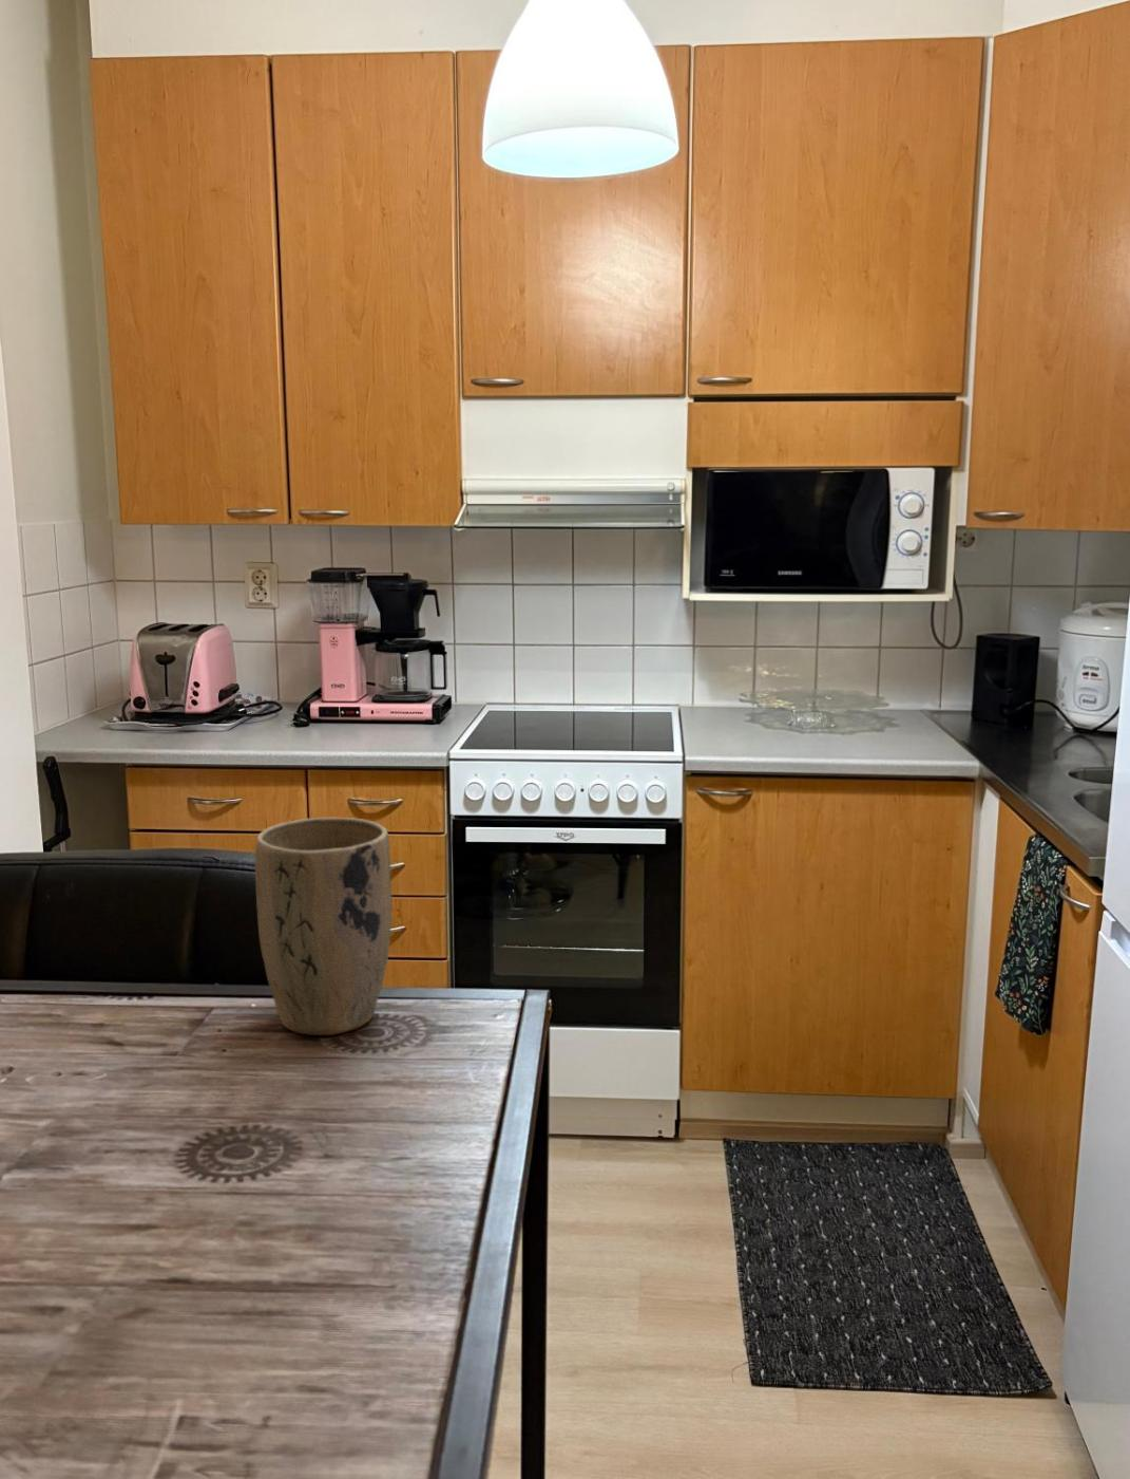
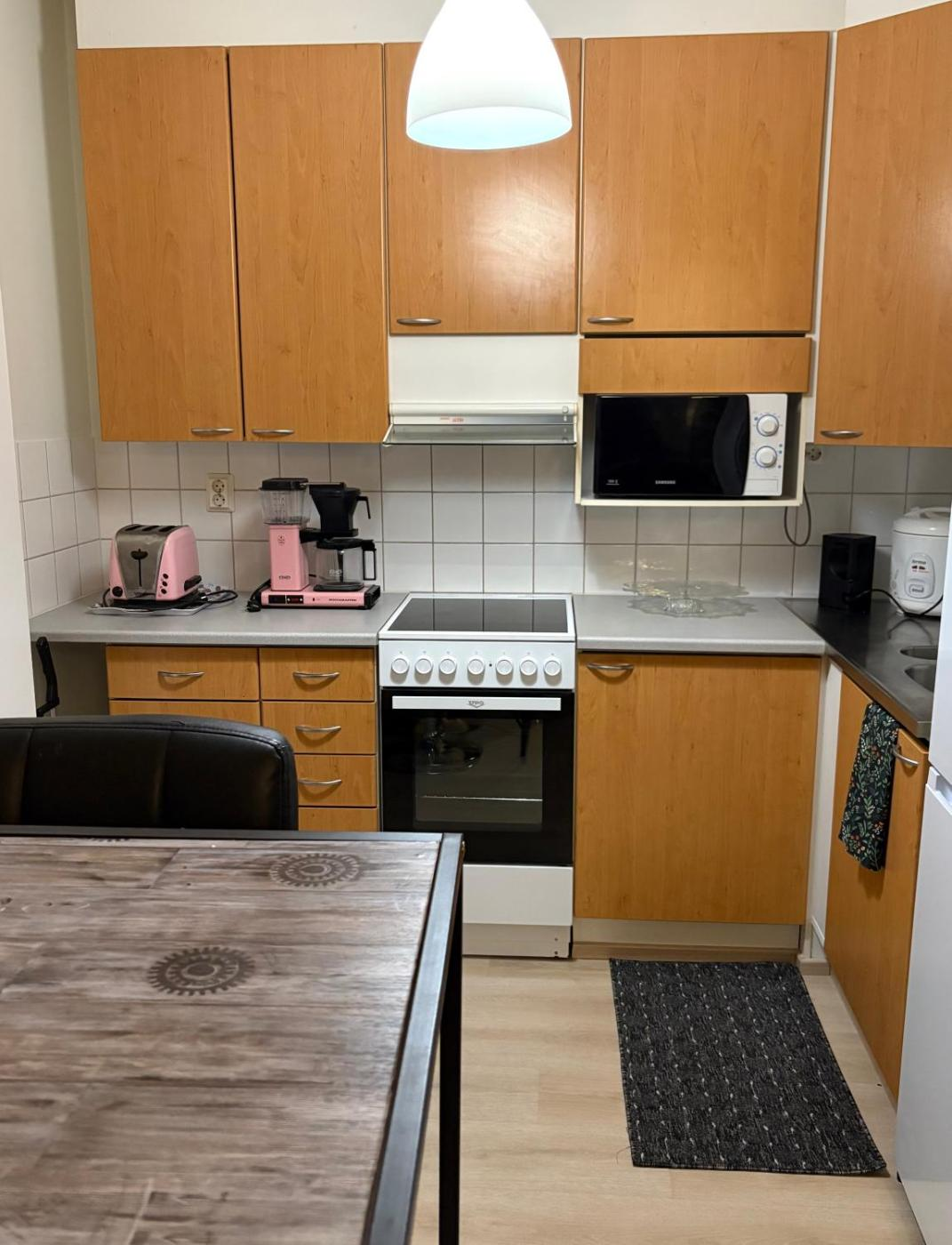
- plant pot [254,816,393,1036]
